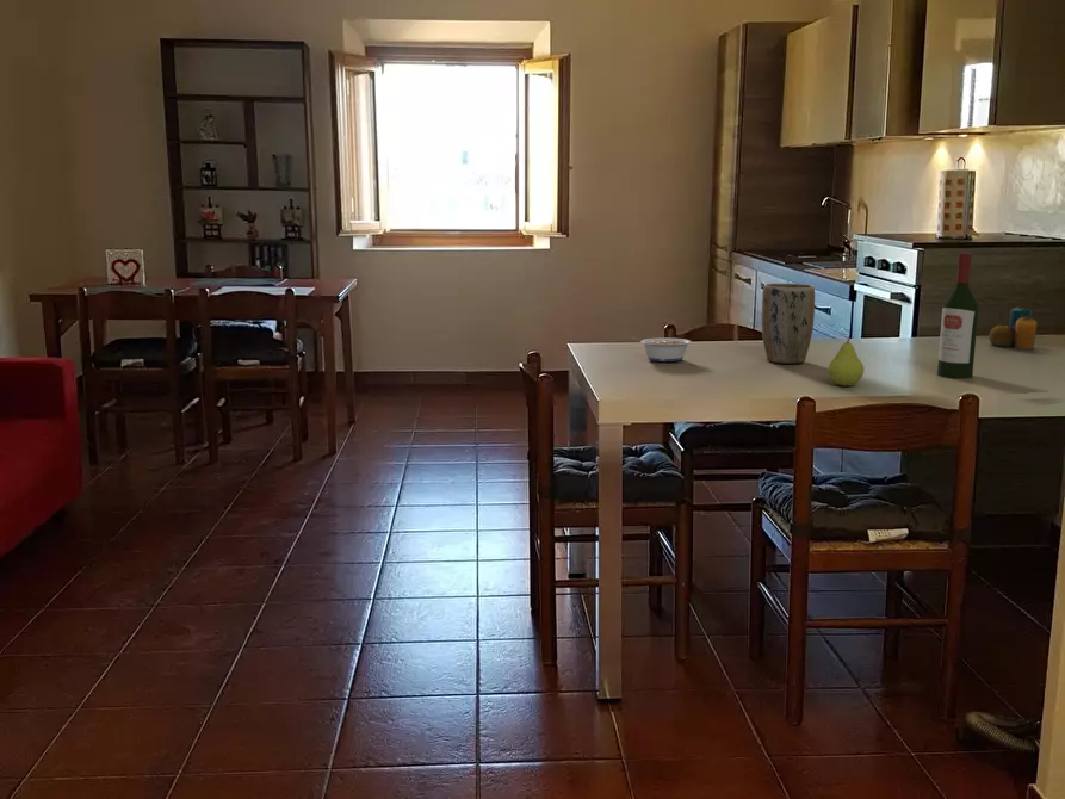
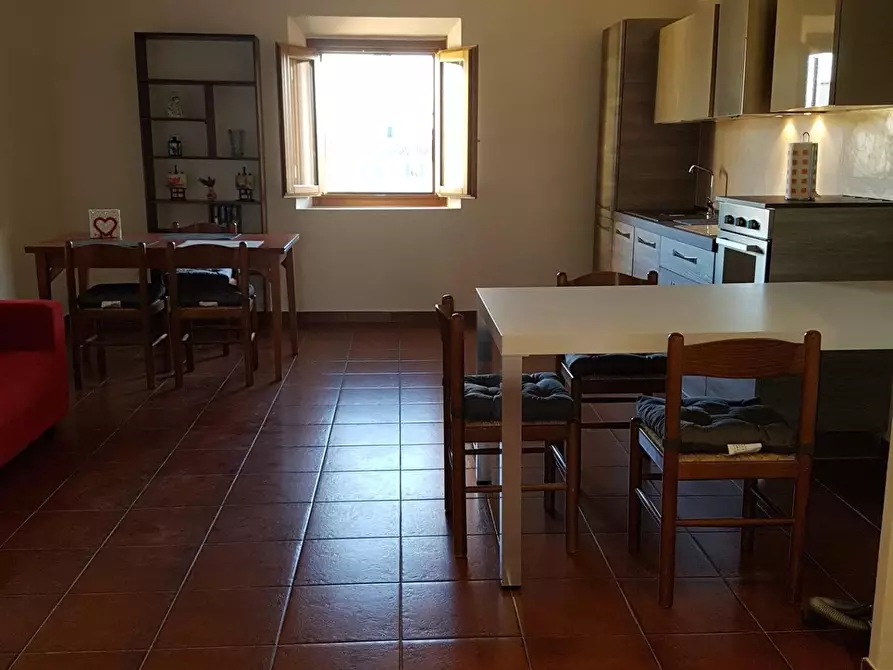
- plant pot [761,283,816,365]
- wine bottle [936,252,979,379]
- candle [987,305,1038,351]
- fruit [826,335,866,388]
- legume [630,335,692,363]
